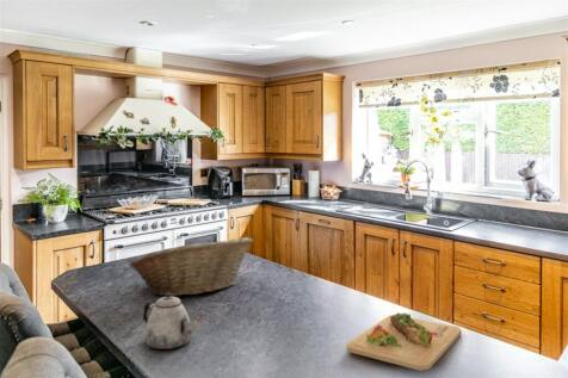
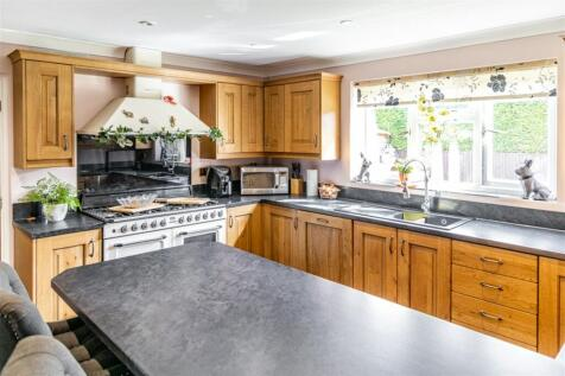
- fruit basket [129,236,254,297]
- cutting board [345,312,463,372]
- teapot [142,293,204,351]
